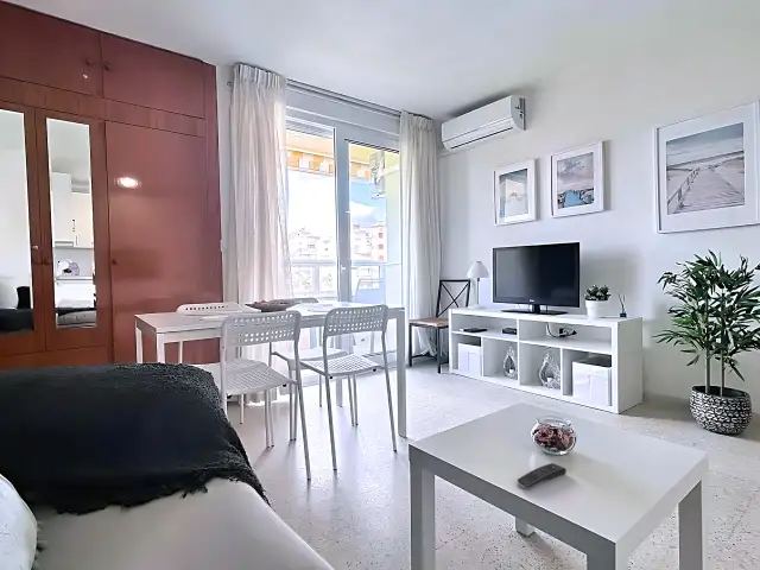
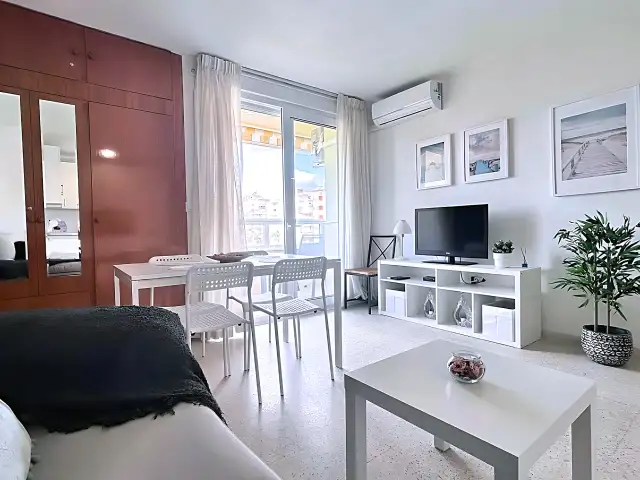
- remote control [517,462,568,489]
